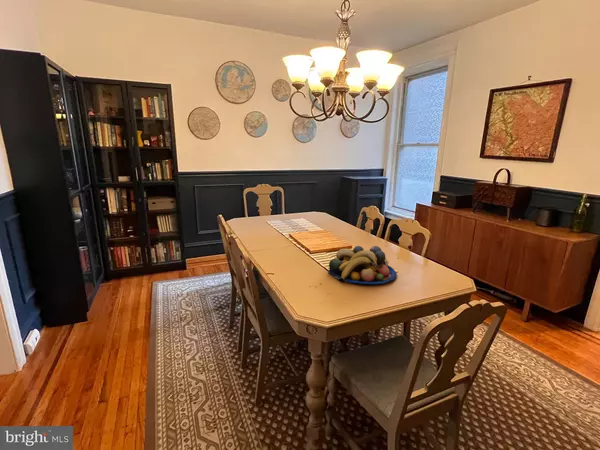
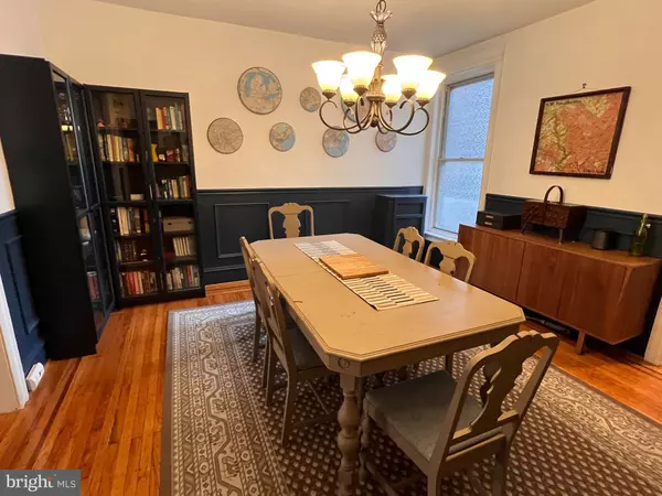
- fruit bowl [327,245,398,285]
